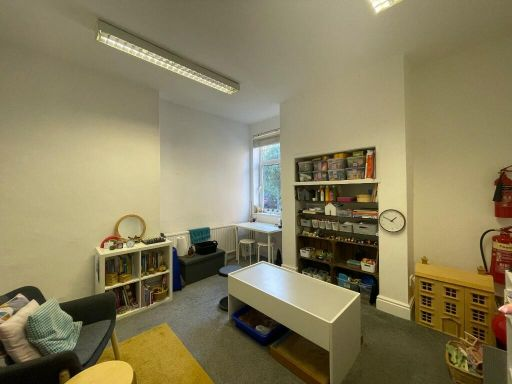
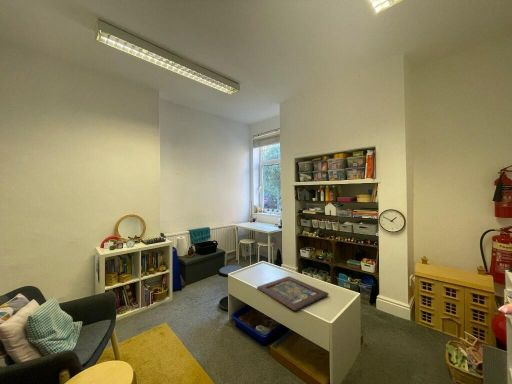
+ religious icon [256,275,330,312]
